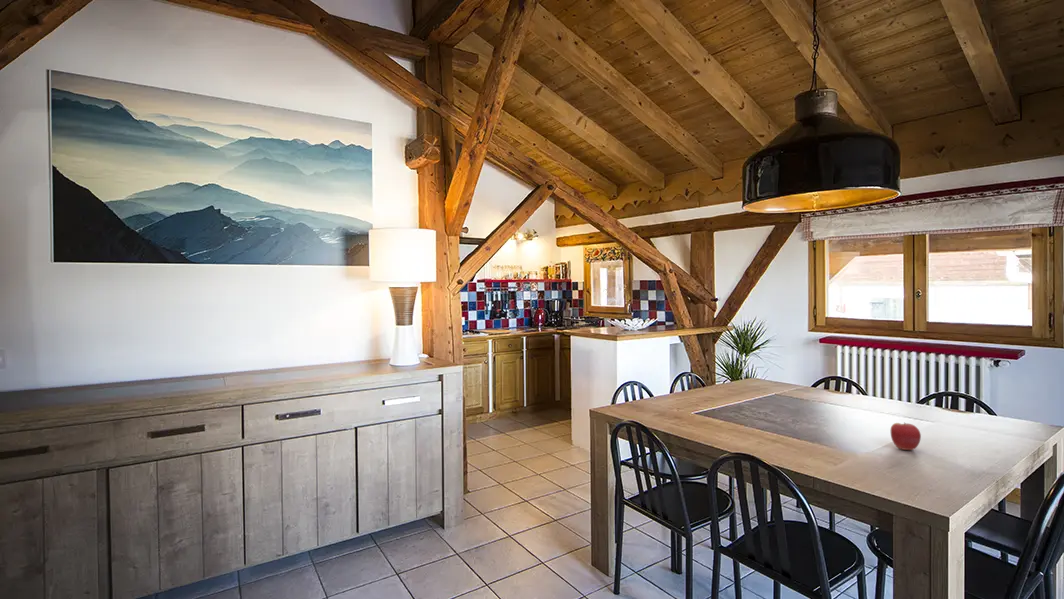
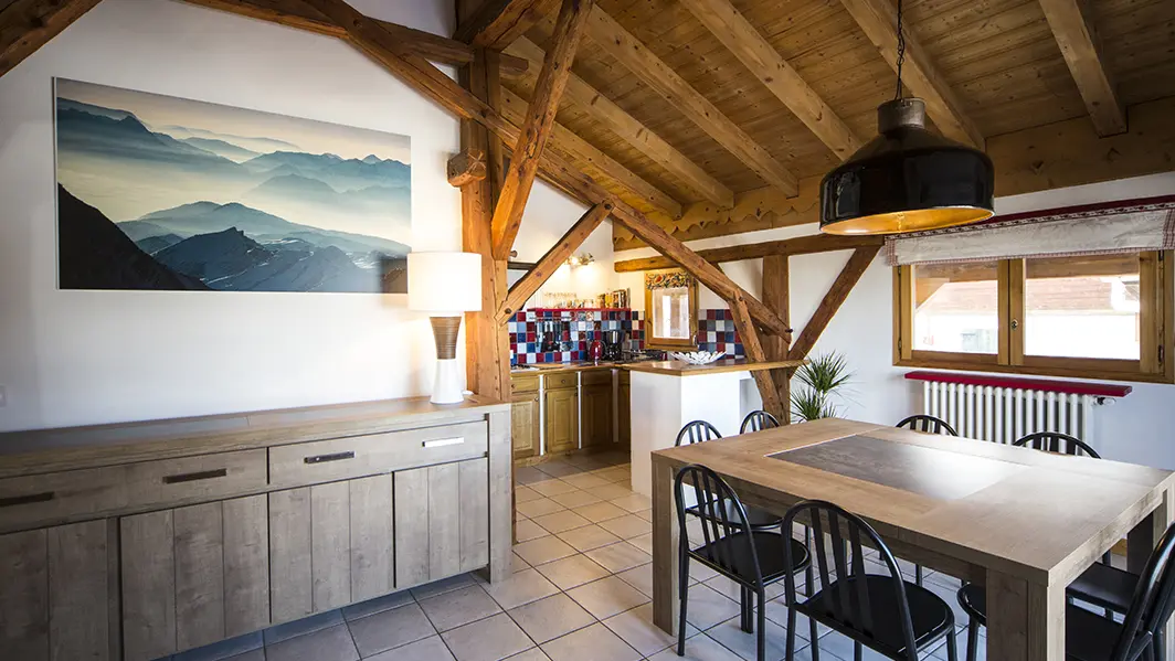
- apple [890,422,922,451]
